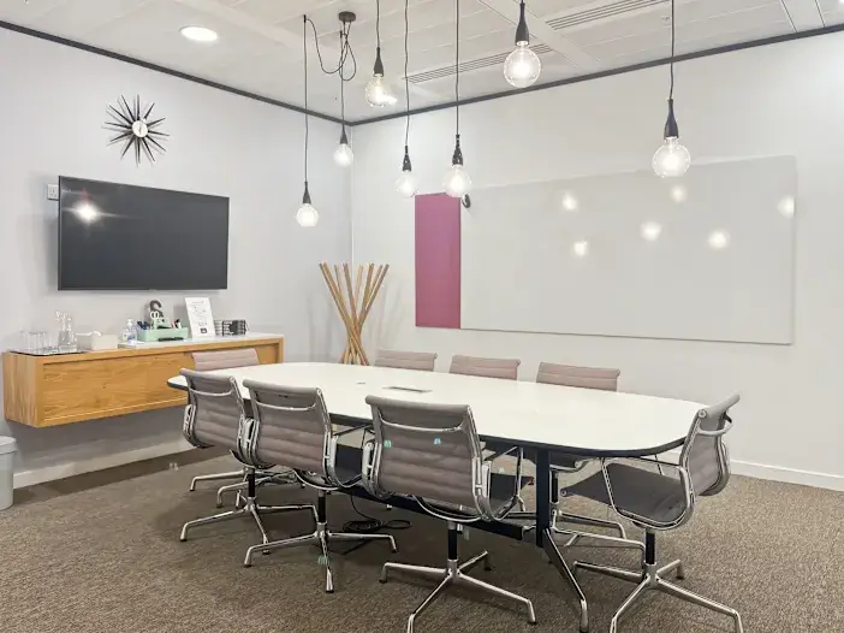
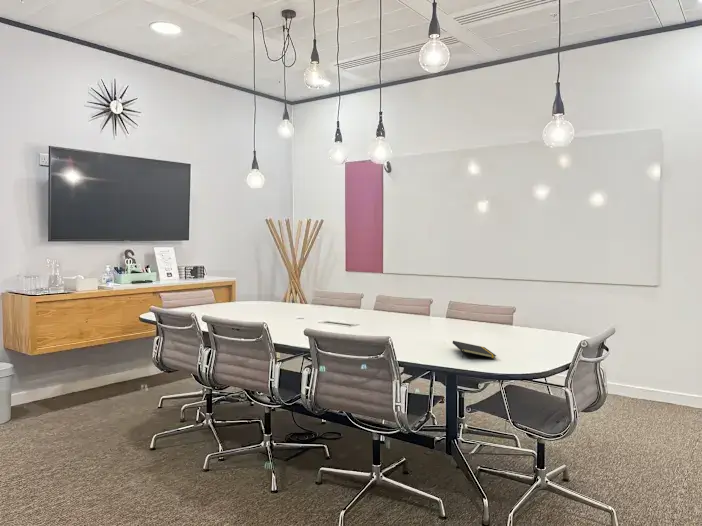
+ notepad [452,340,497,359]
